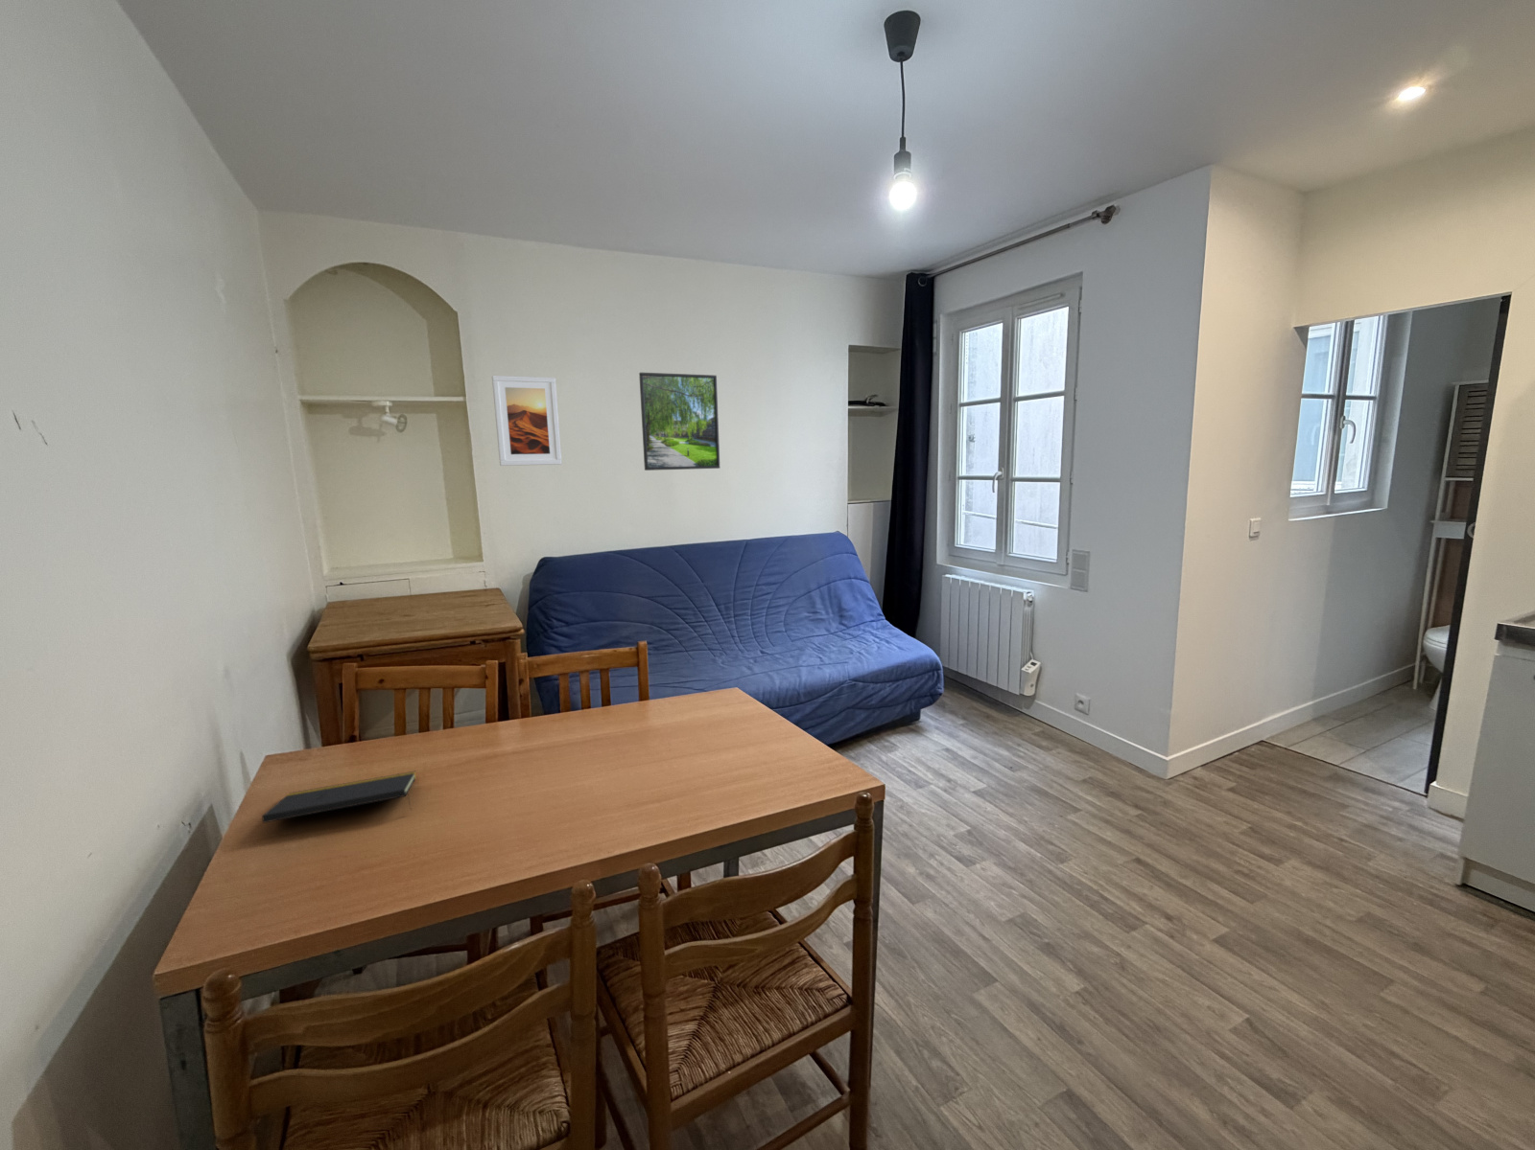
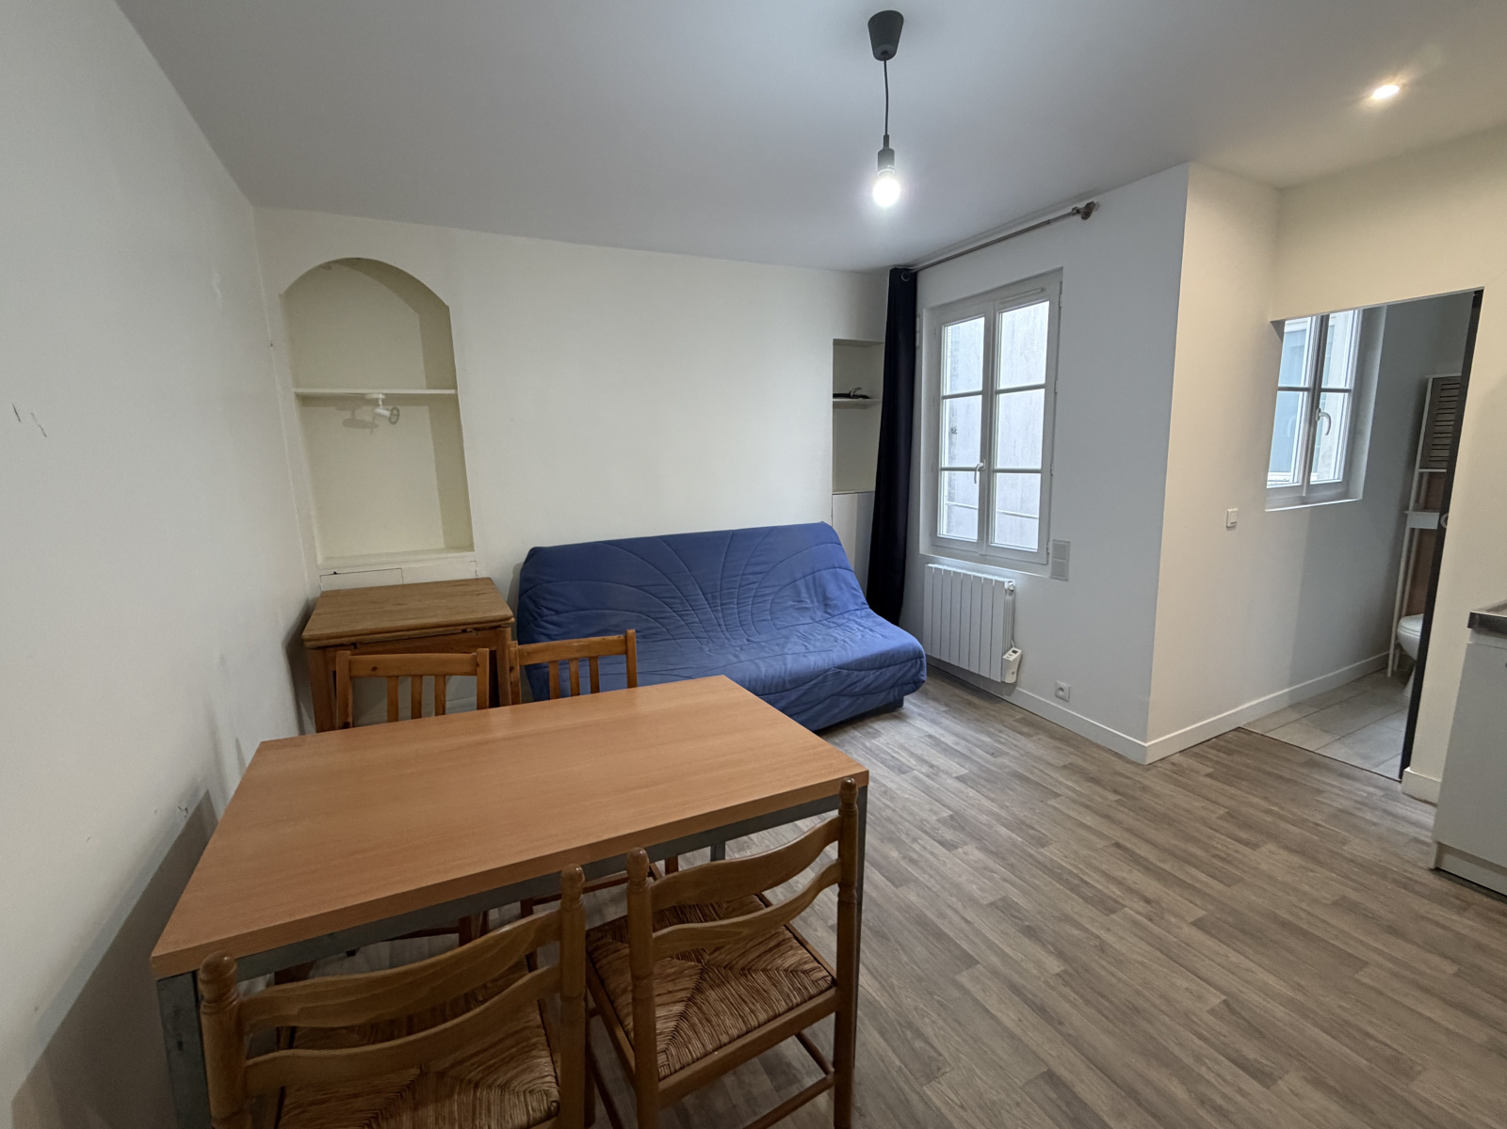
- notepad [261,771,417,824]
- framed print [638,372,720,471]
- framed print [491,374,563,466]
